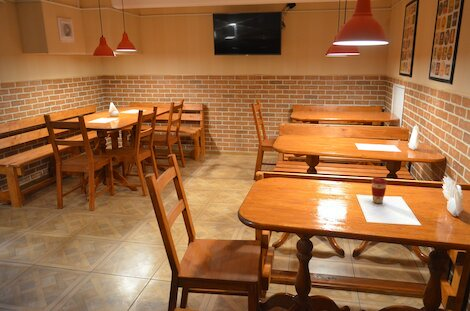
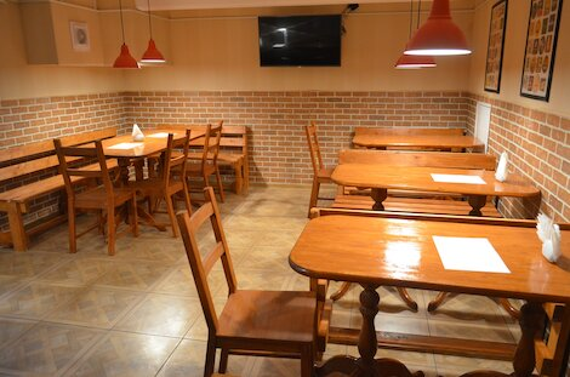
- coffee cup [370,176,388,204]
